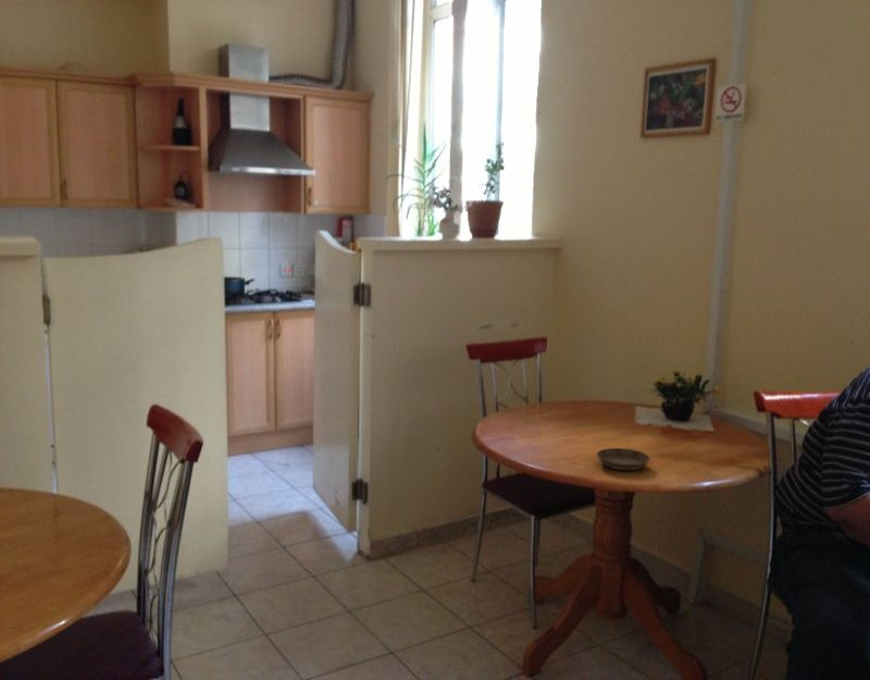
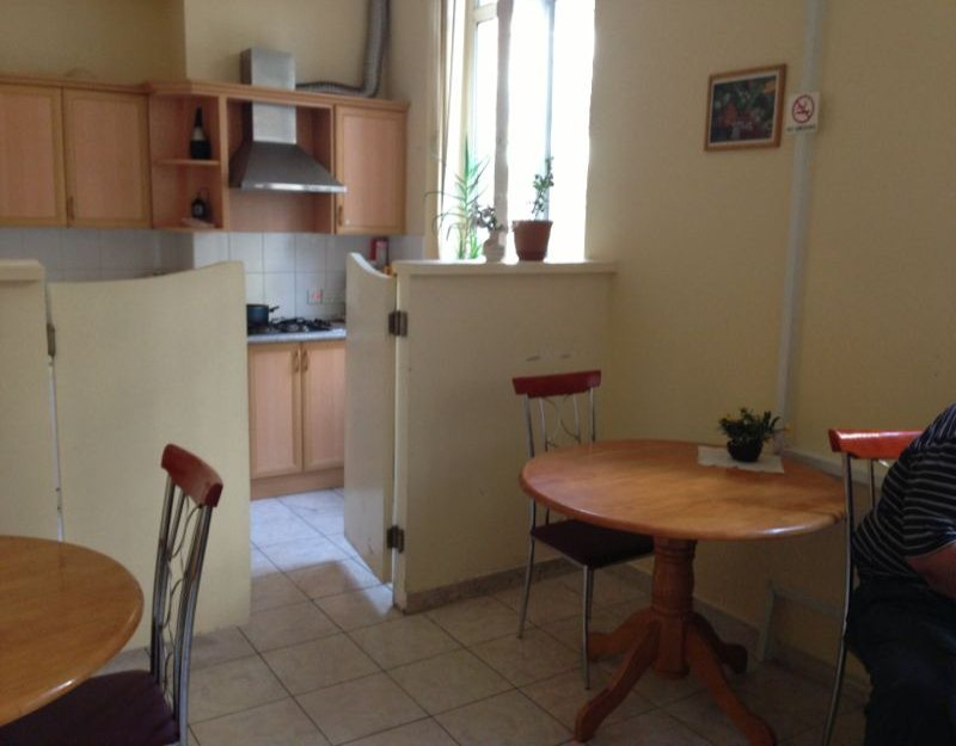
- saucer [596,447,651,471]
